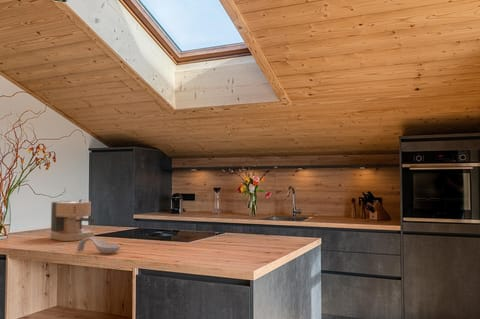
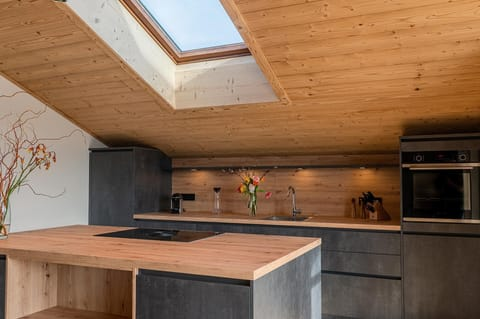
- spoon rest [76,237,122,255]
- coffee maker [49,199,96,242]
